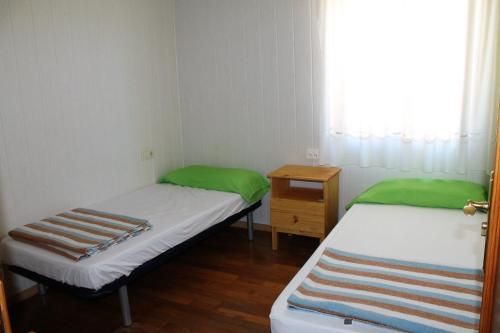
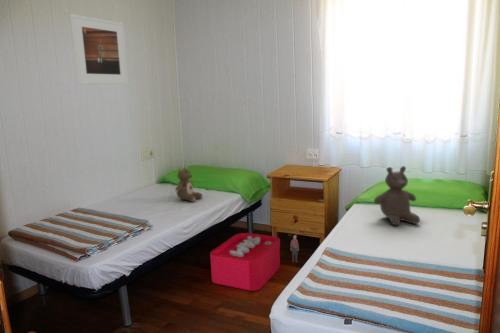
+ teddy bear [373,165,421,227]
+ storage bin [209,232,300,292]
+ stuffed bear [174,164,204,203]
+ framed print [69,13,130,85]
